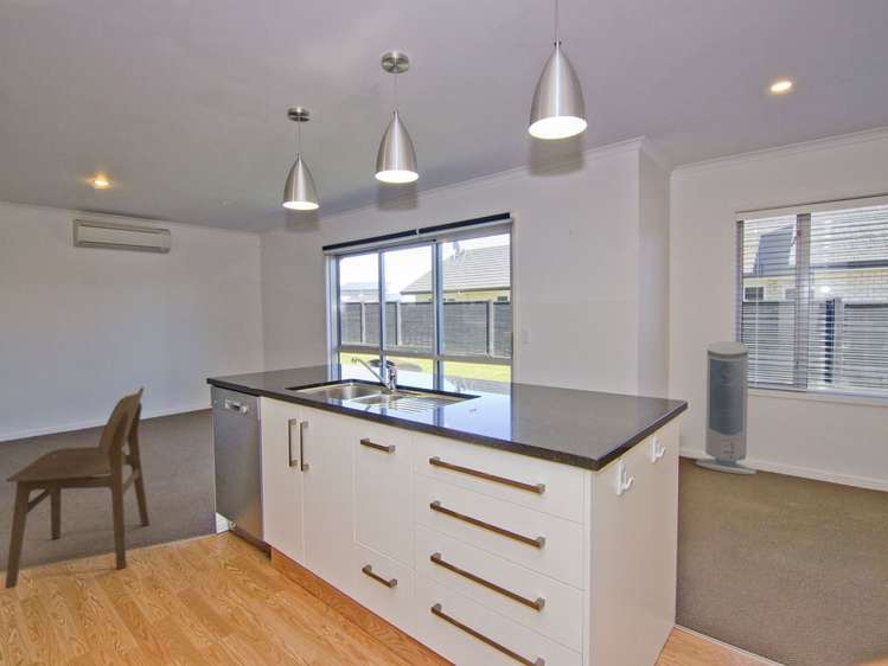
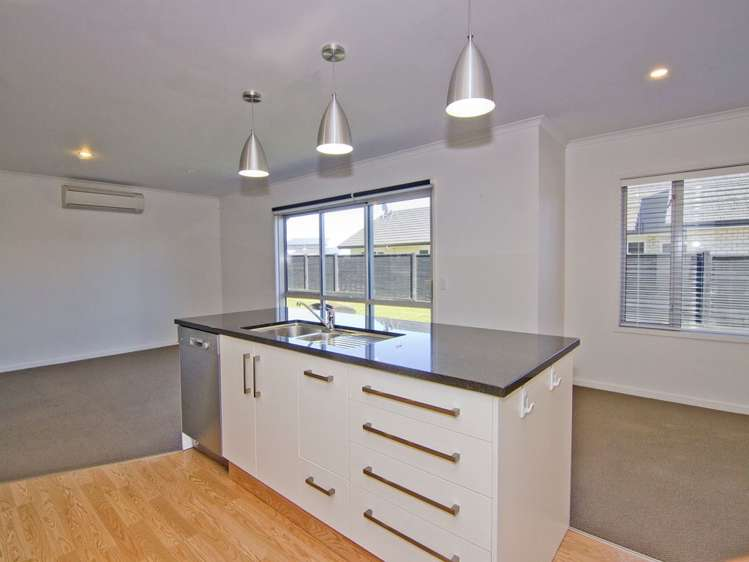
- dining chair [5,386,151,590]
- air purifier [695,340,758,475]
